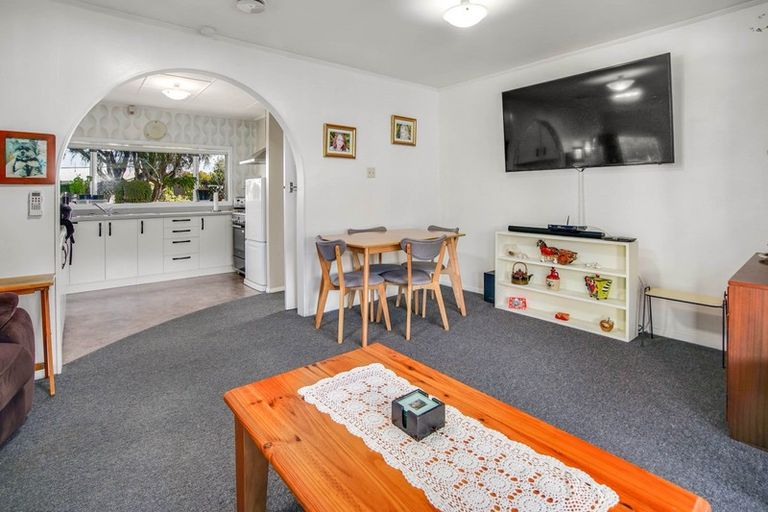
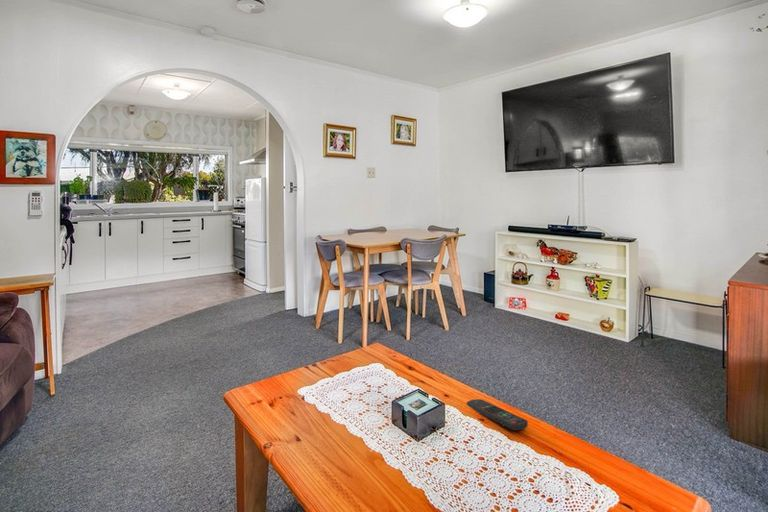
+ remote control [466,398,529,431]
